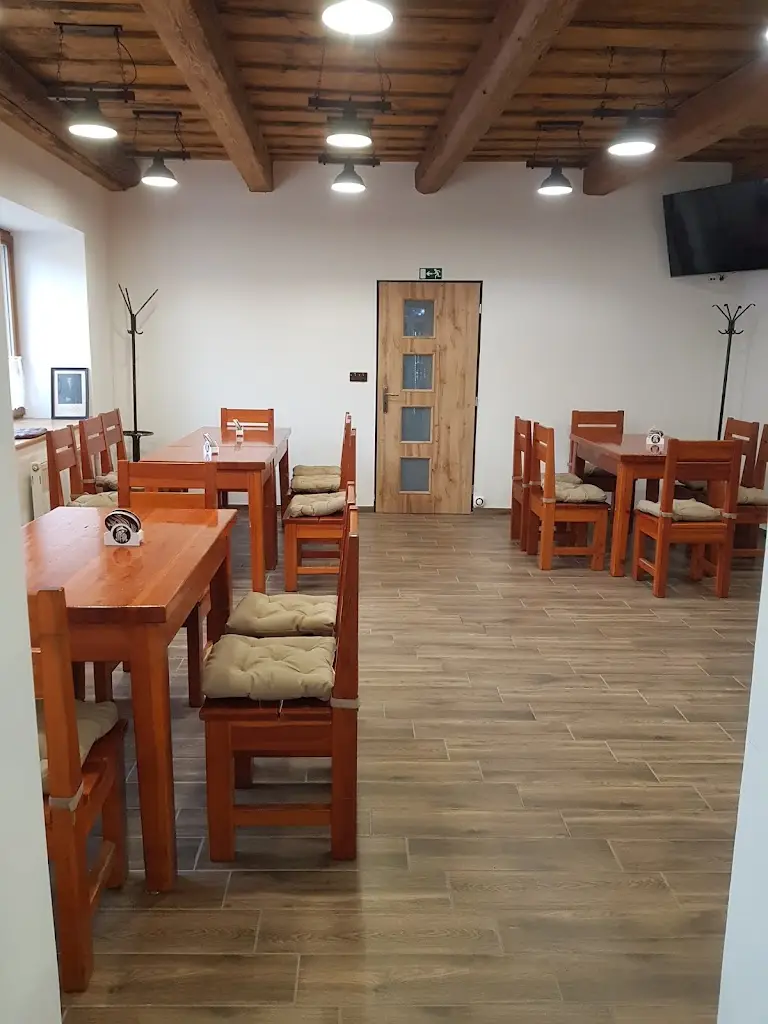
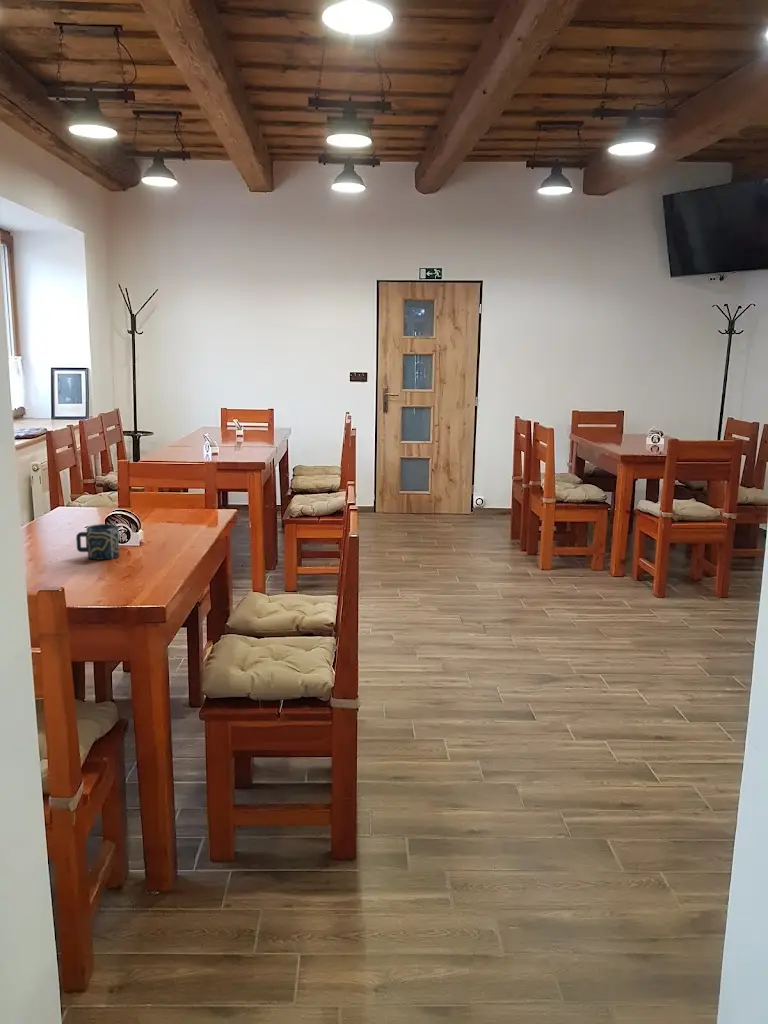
+ cup [75,523,120,561]
